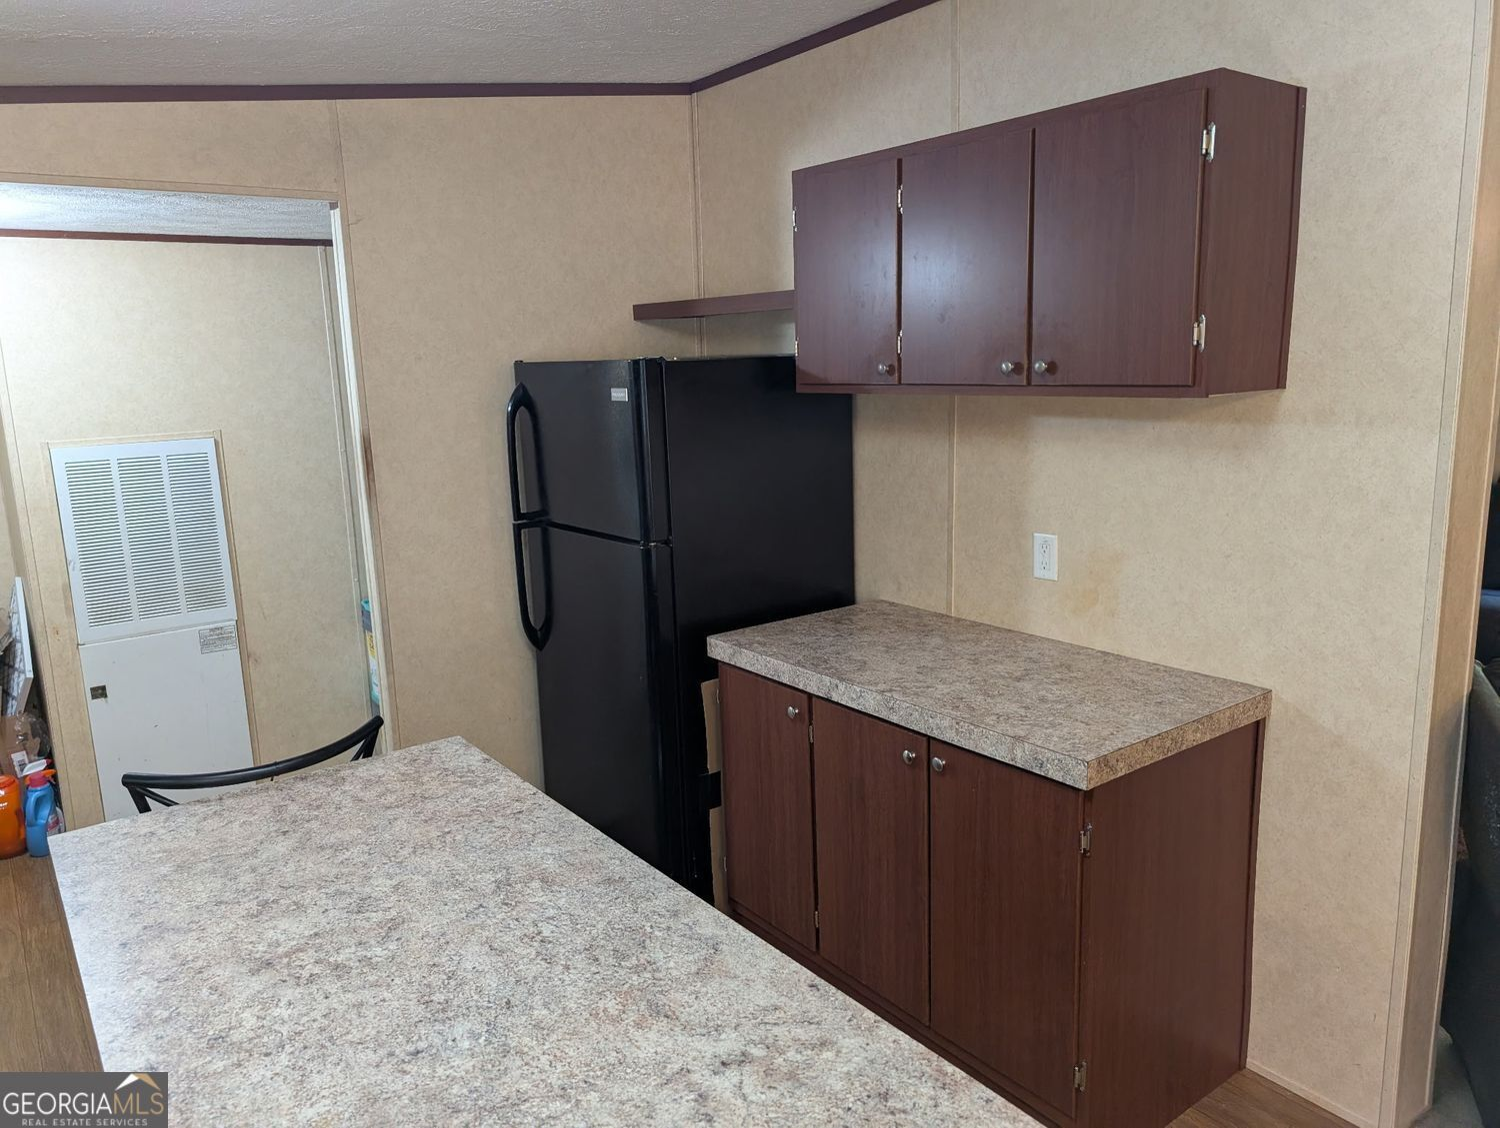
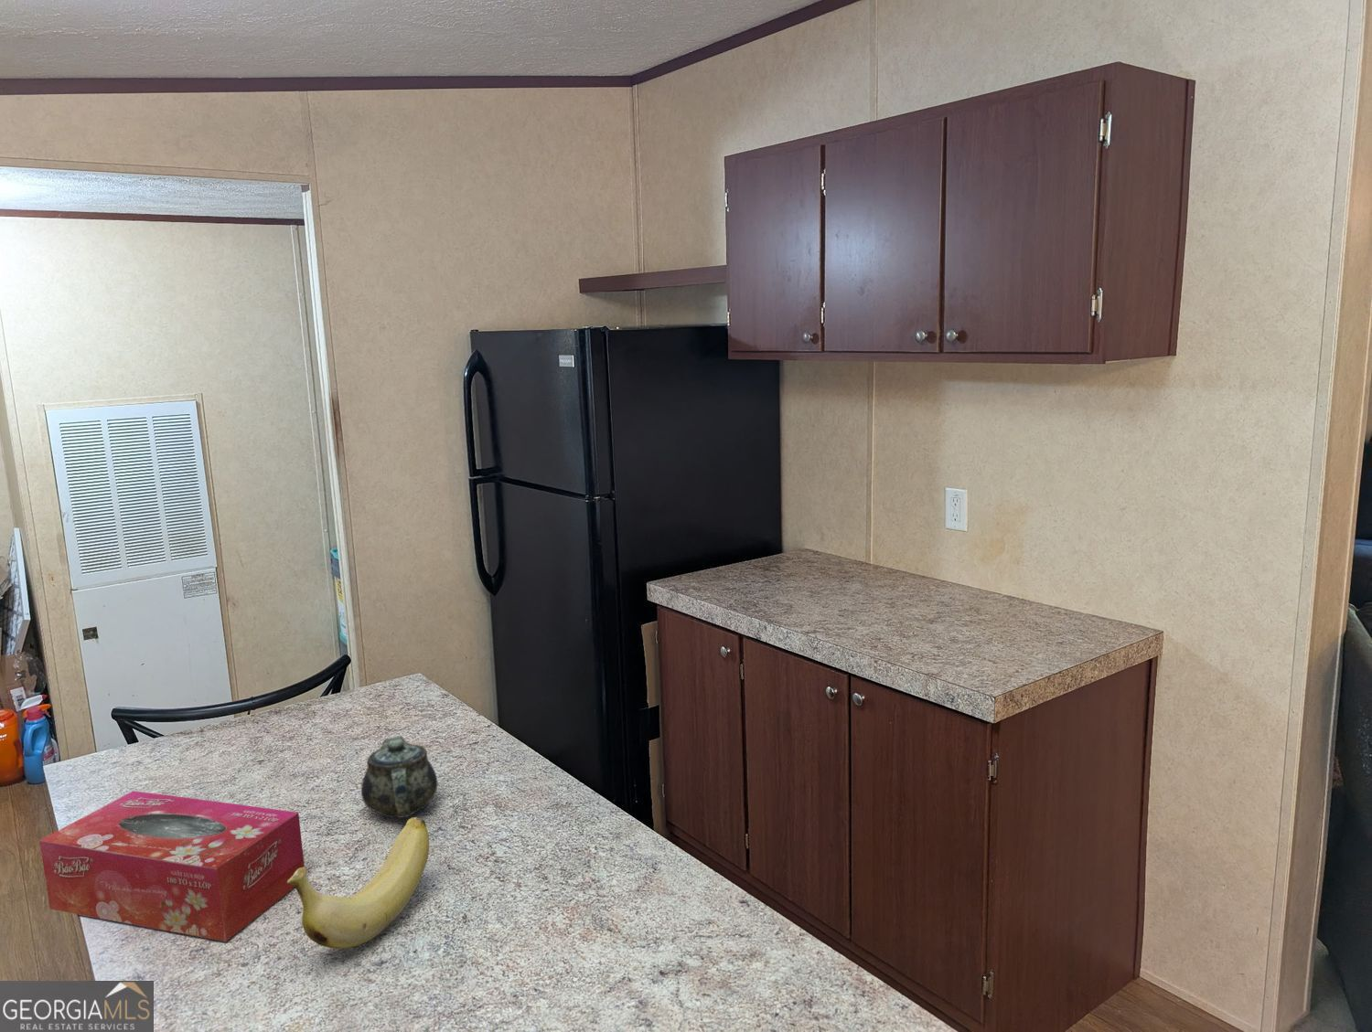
+ banana [287,816,429,950]
+ tissue box [38,790,306,942]
+ chinaware [360,735,438,820]
